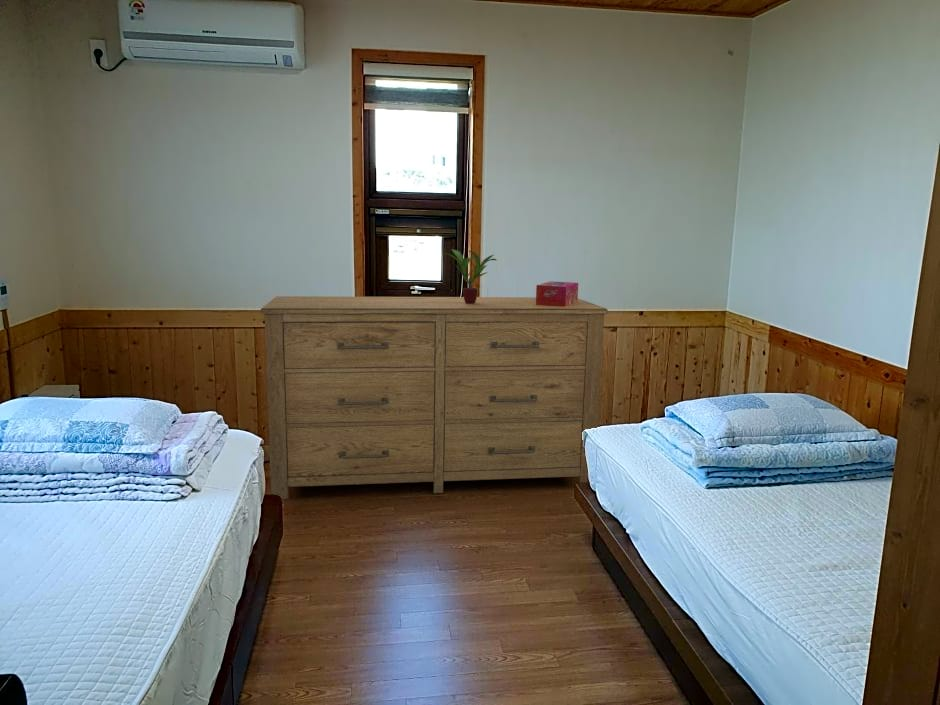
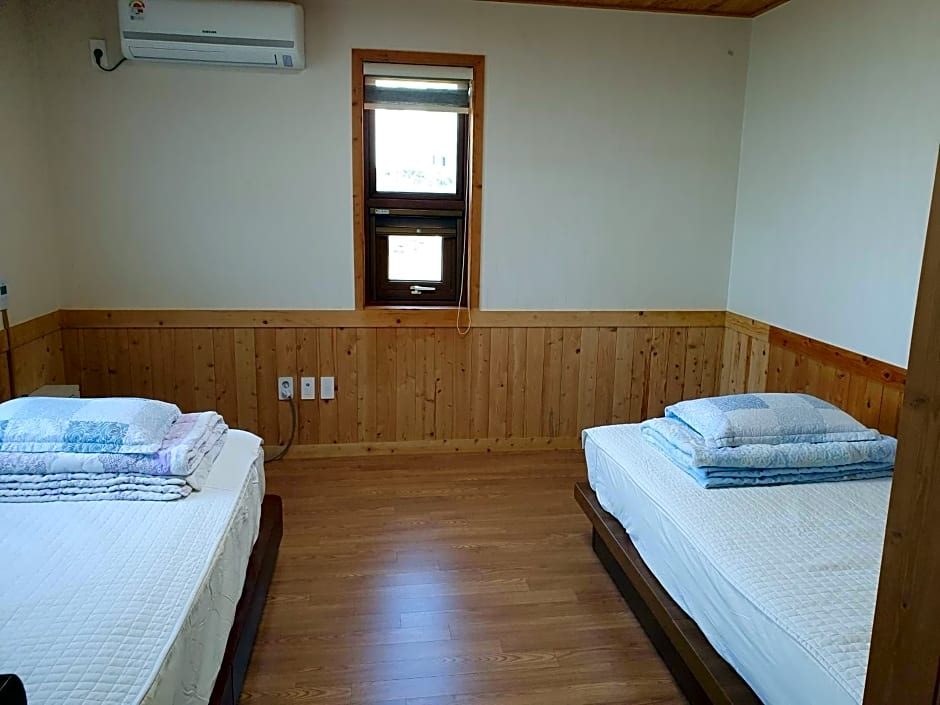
- tissue box [535,280,579,307]
- potted plant [442,248,497,304]
- dresser [260,295,609,500]
